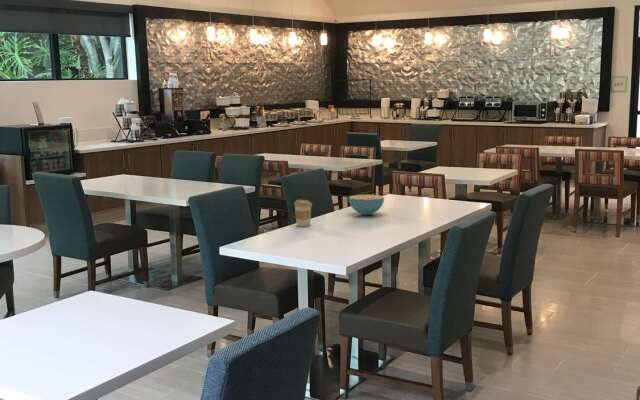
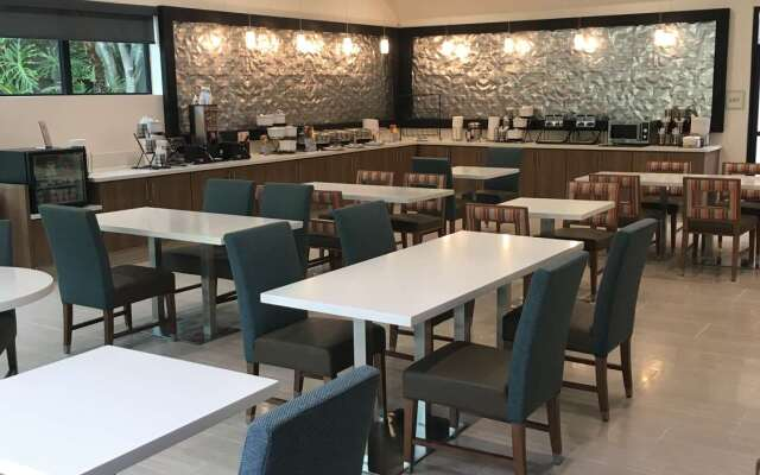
- cereal bowl [348,194,385,216]
- coffee cup [293,199,313,227]
